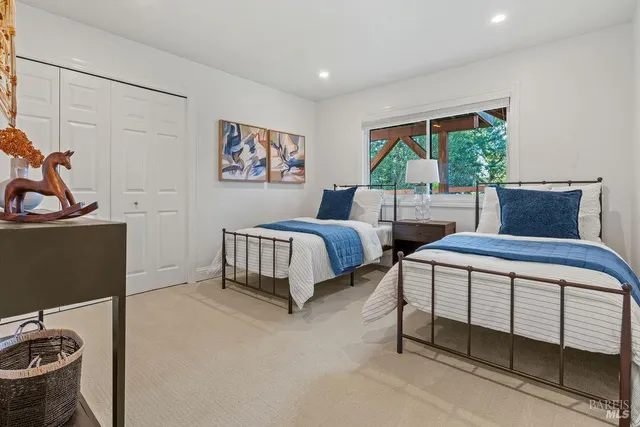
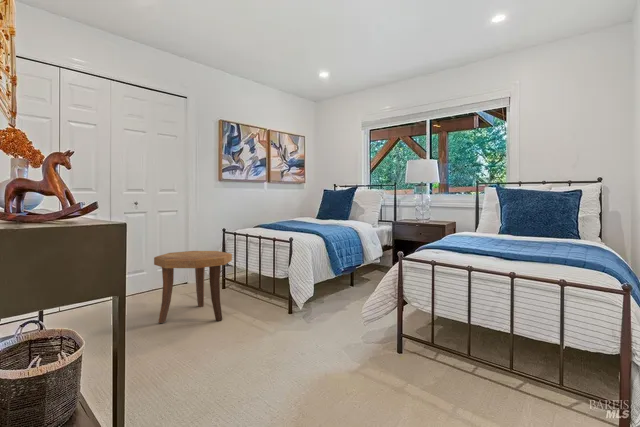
+ side table [153,250,233,324]
